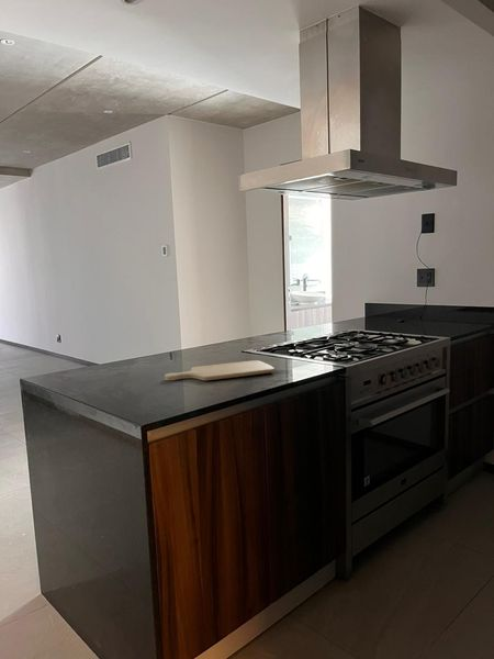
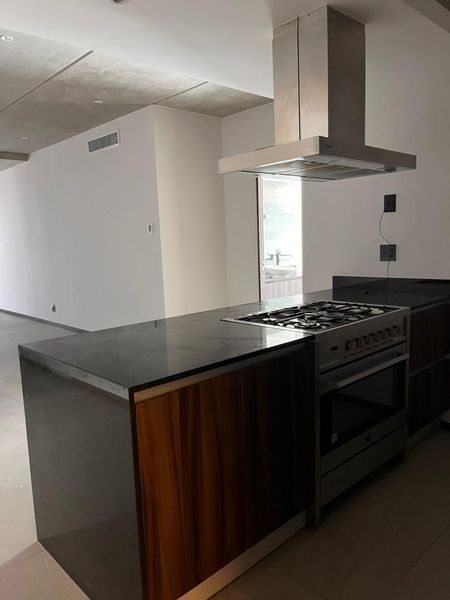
- chopping board [164,359,276,381]
